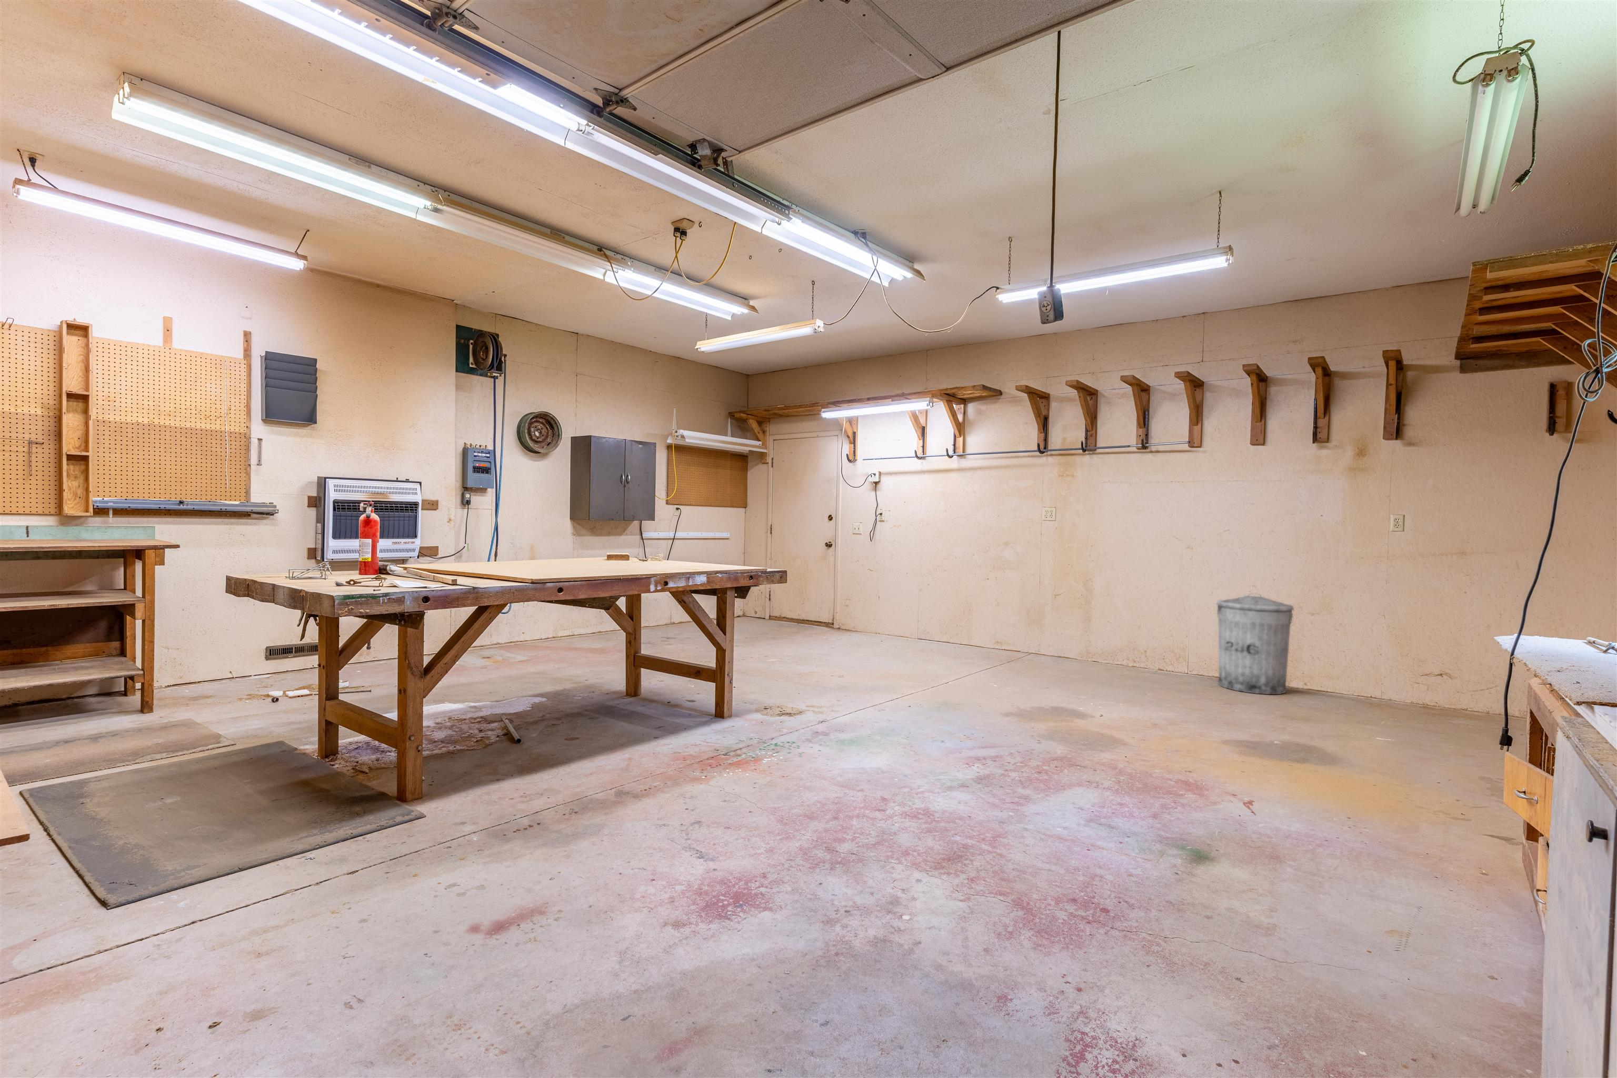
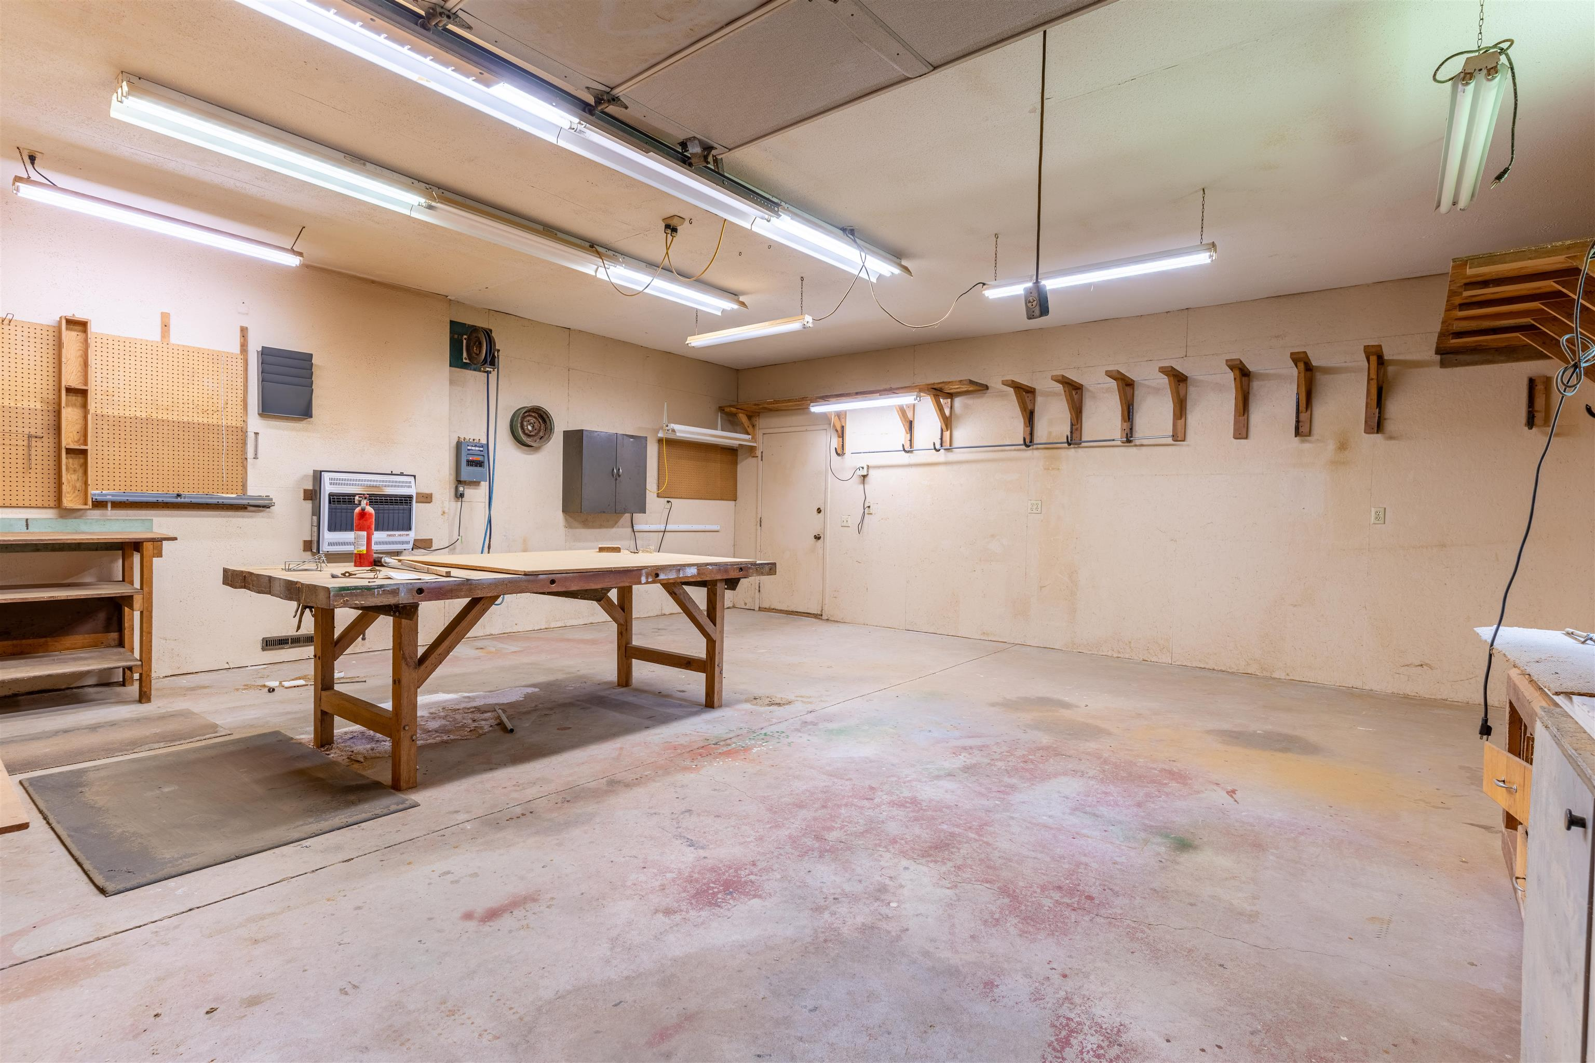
- trash can [1215,593,1295,694]
